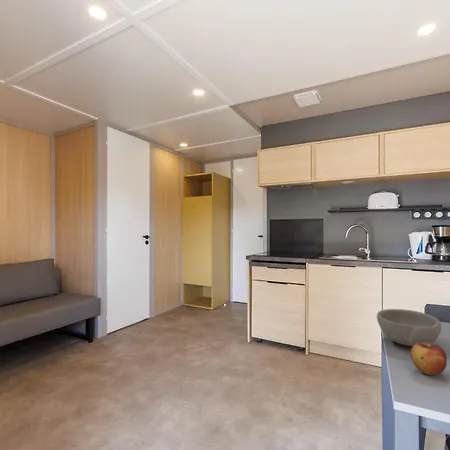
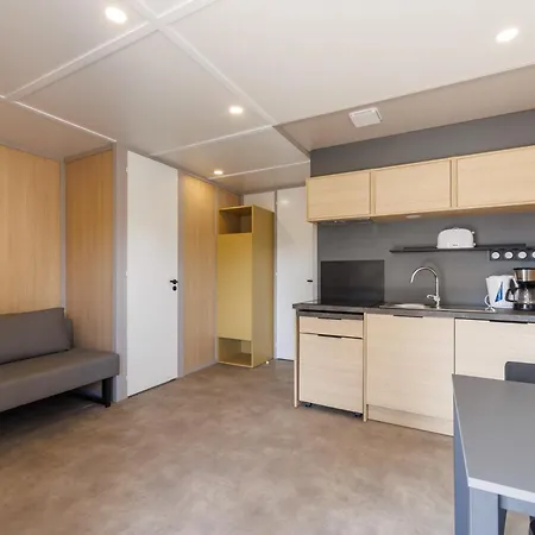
- bowl [376,308,442,347]
- apple [410,343,448,376]
